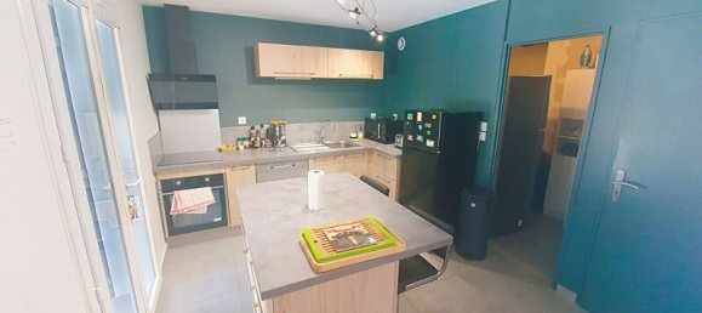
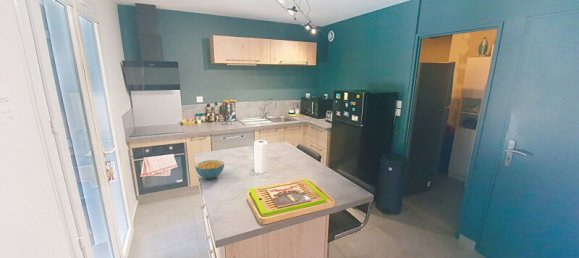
+ cereal bowl [194,159,225,180]
